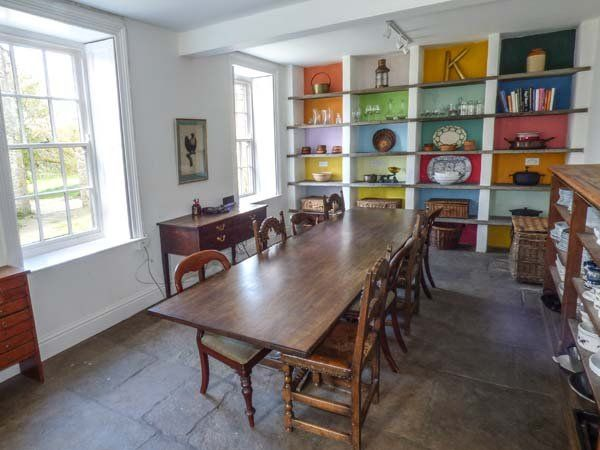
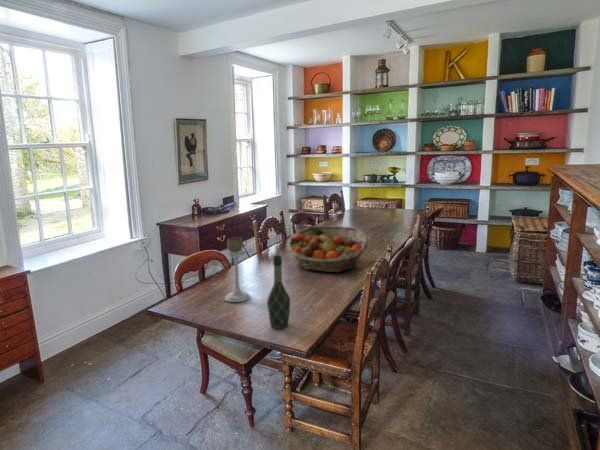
+ wine bottle [266,254,291,330]
+ candle holder [224,236,251,303]
+ fruit basket [286,225,370,273]
